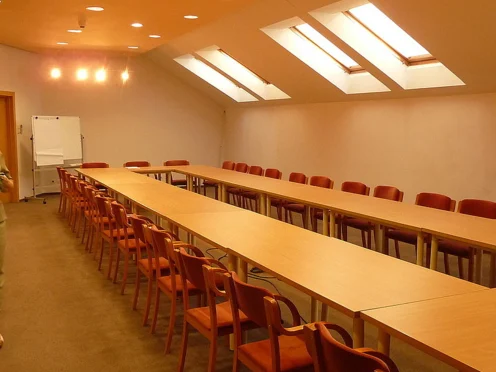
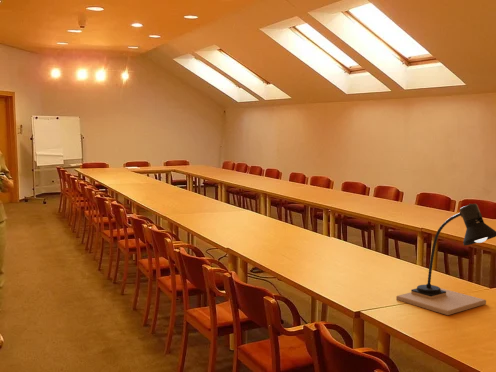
+ desk lamp [395,203,496,316]
